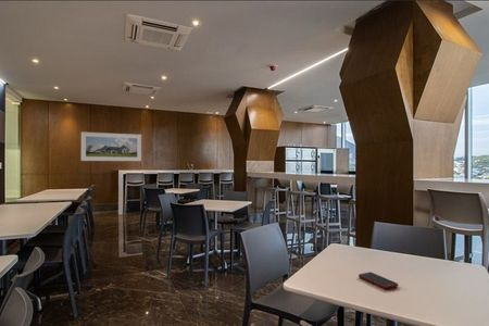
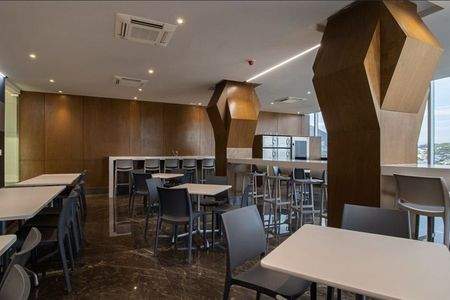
- cell phone [358,271,399,290]
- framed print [80,130,142,162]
